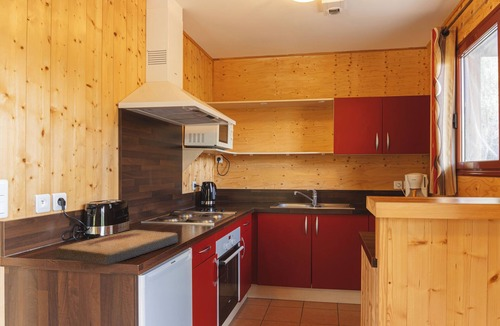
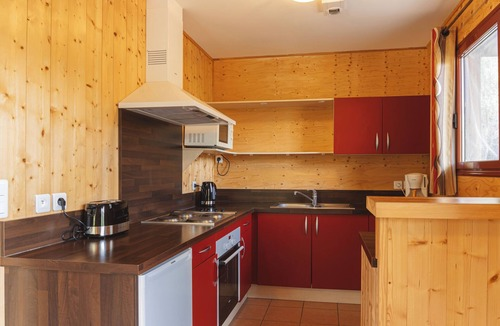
- fish fossil [55,229,179,266]
